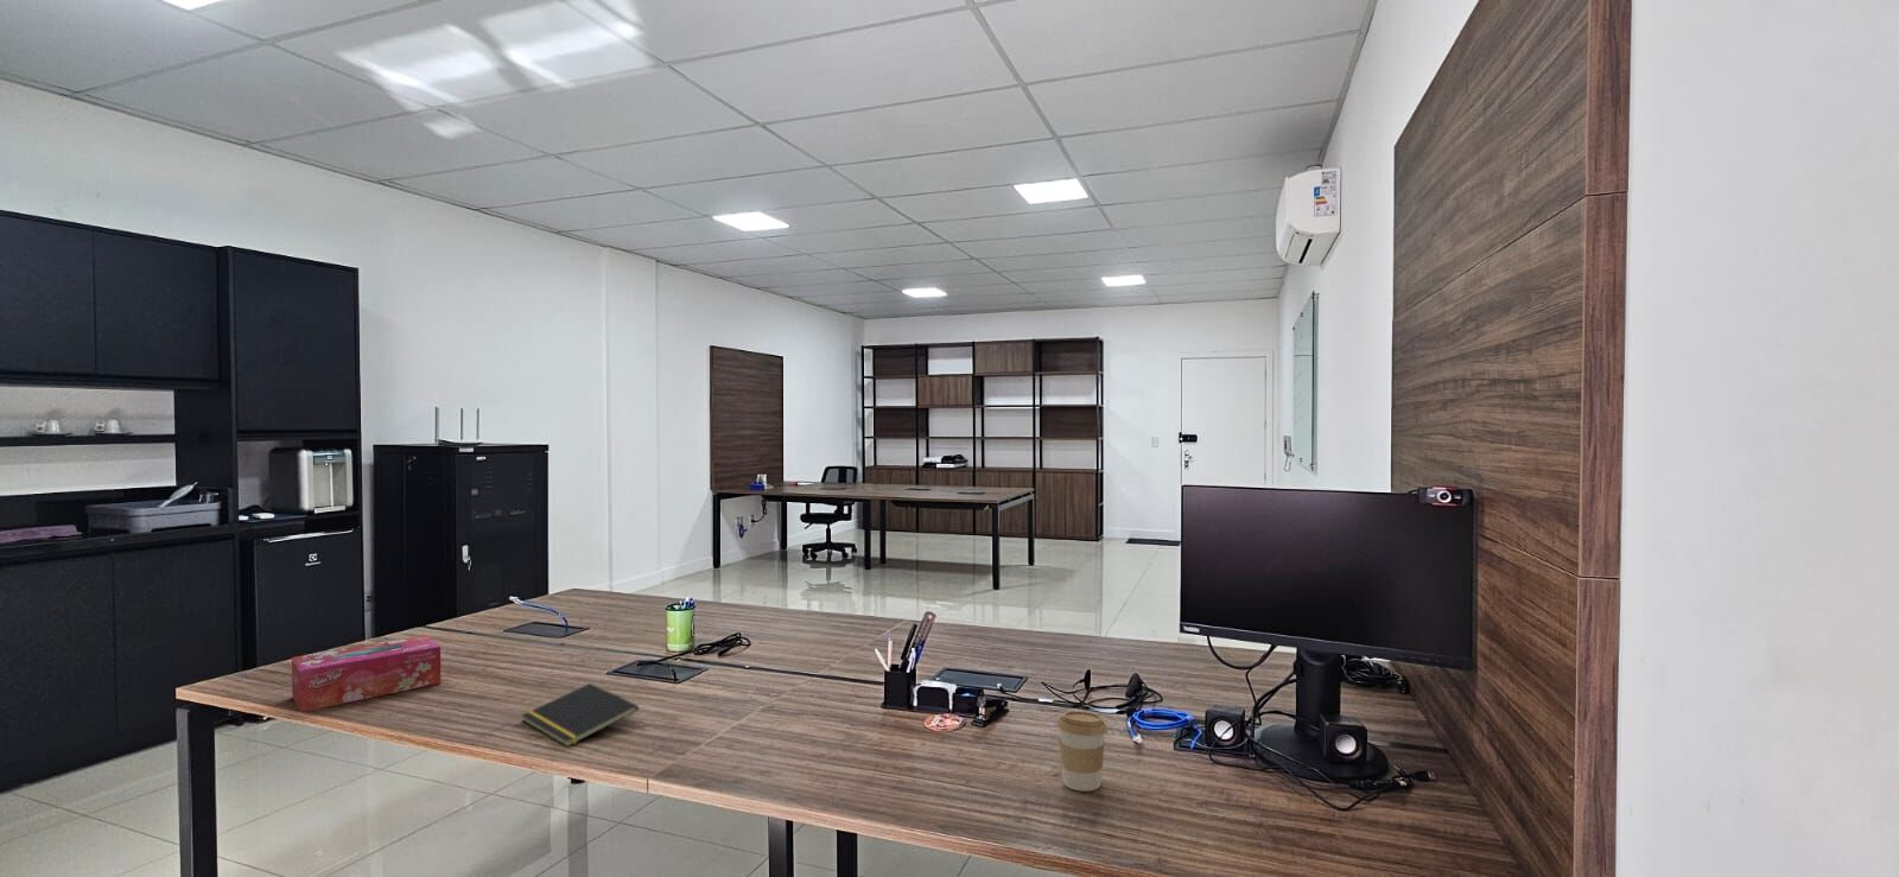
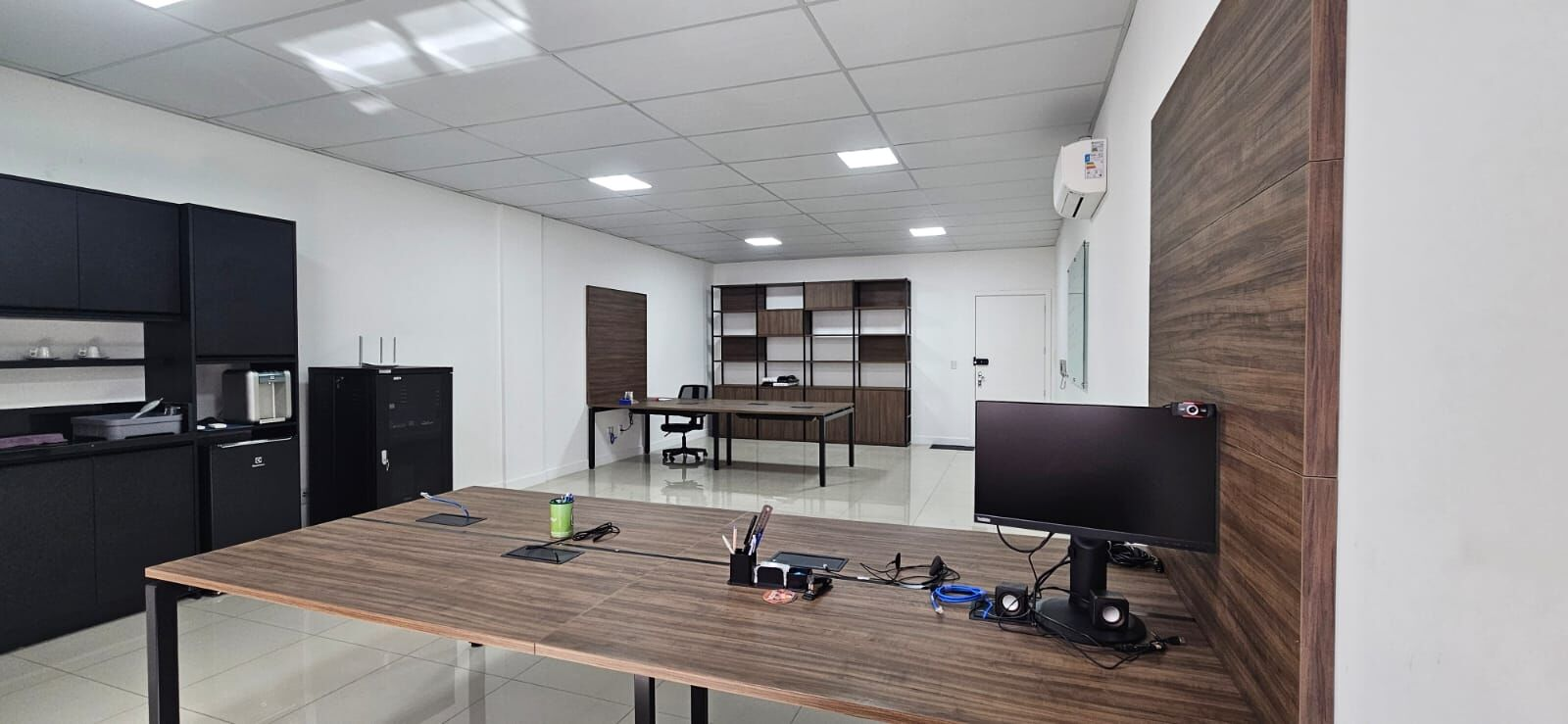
- coffee cup [1056,710,1108,792]
- notepad [521,682,639,747]
- tissue box [291,634,442,713]
